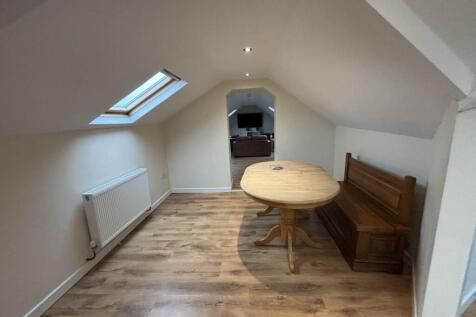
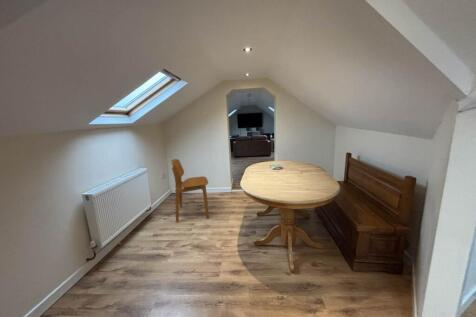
+ dining chair [170,158,210,223]
